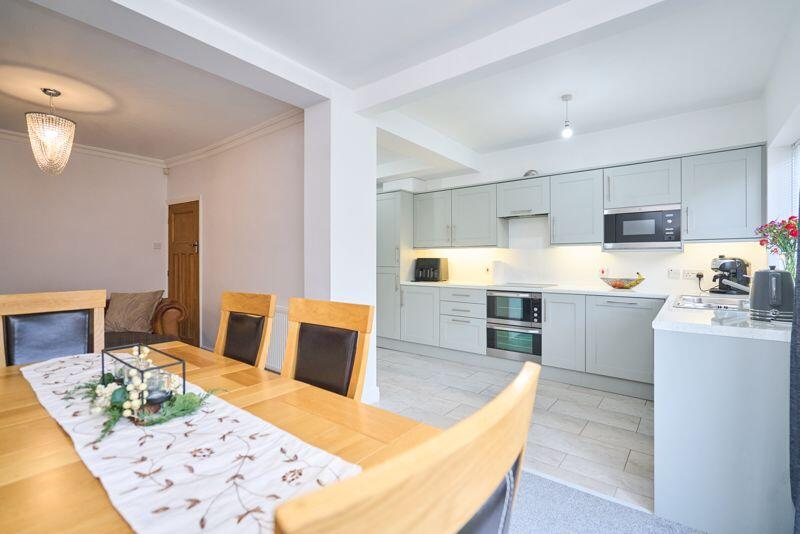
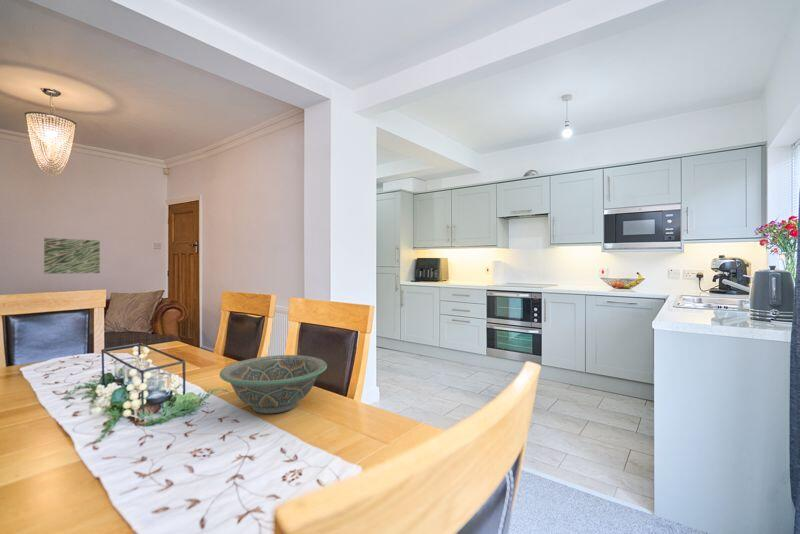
+ wall art [43,237,101,275]
+ decorative bowl [219,354,328,414]
